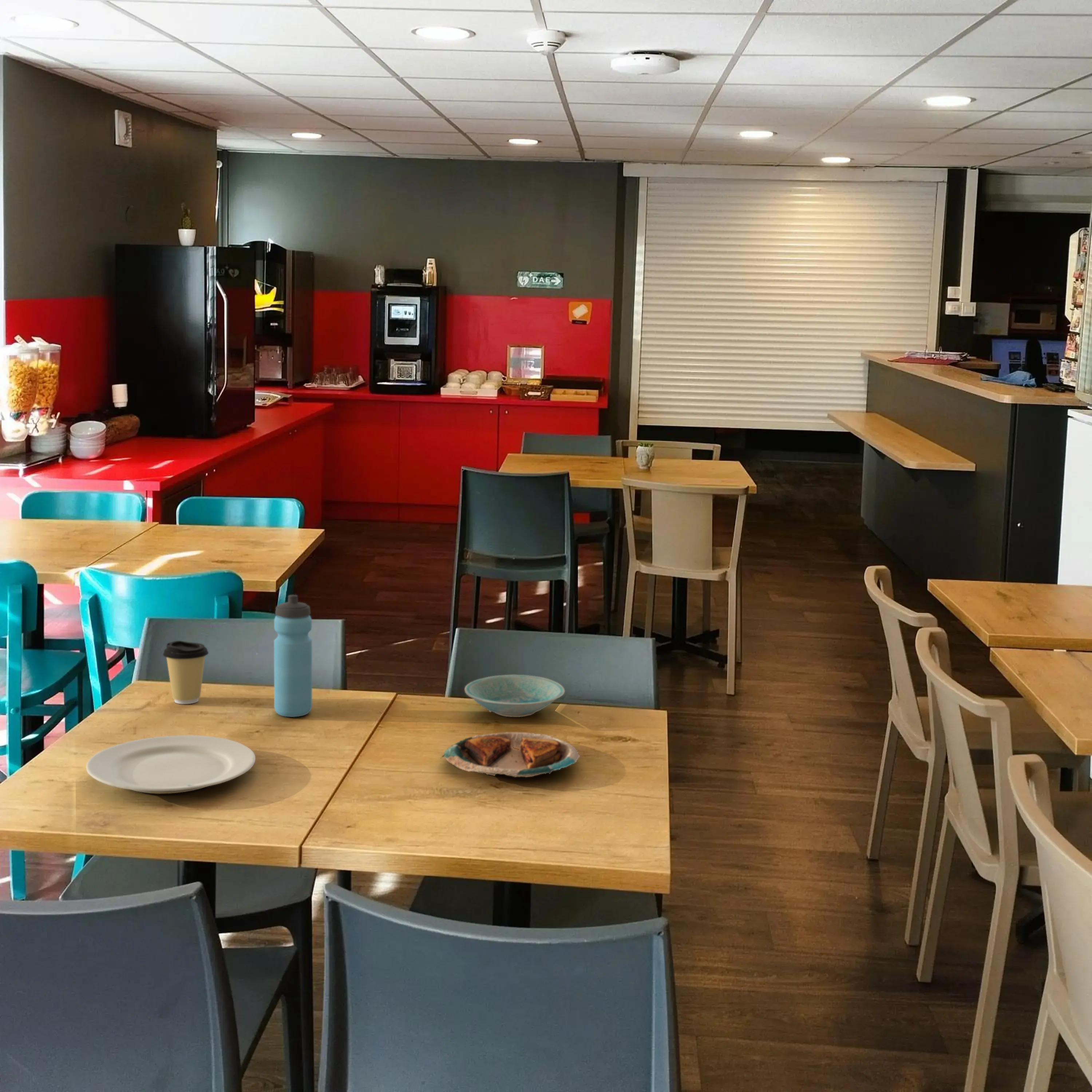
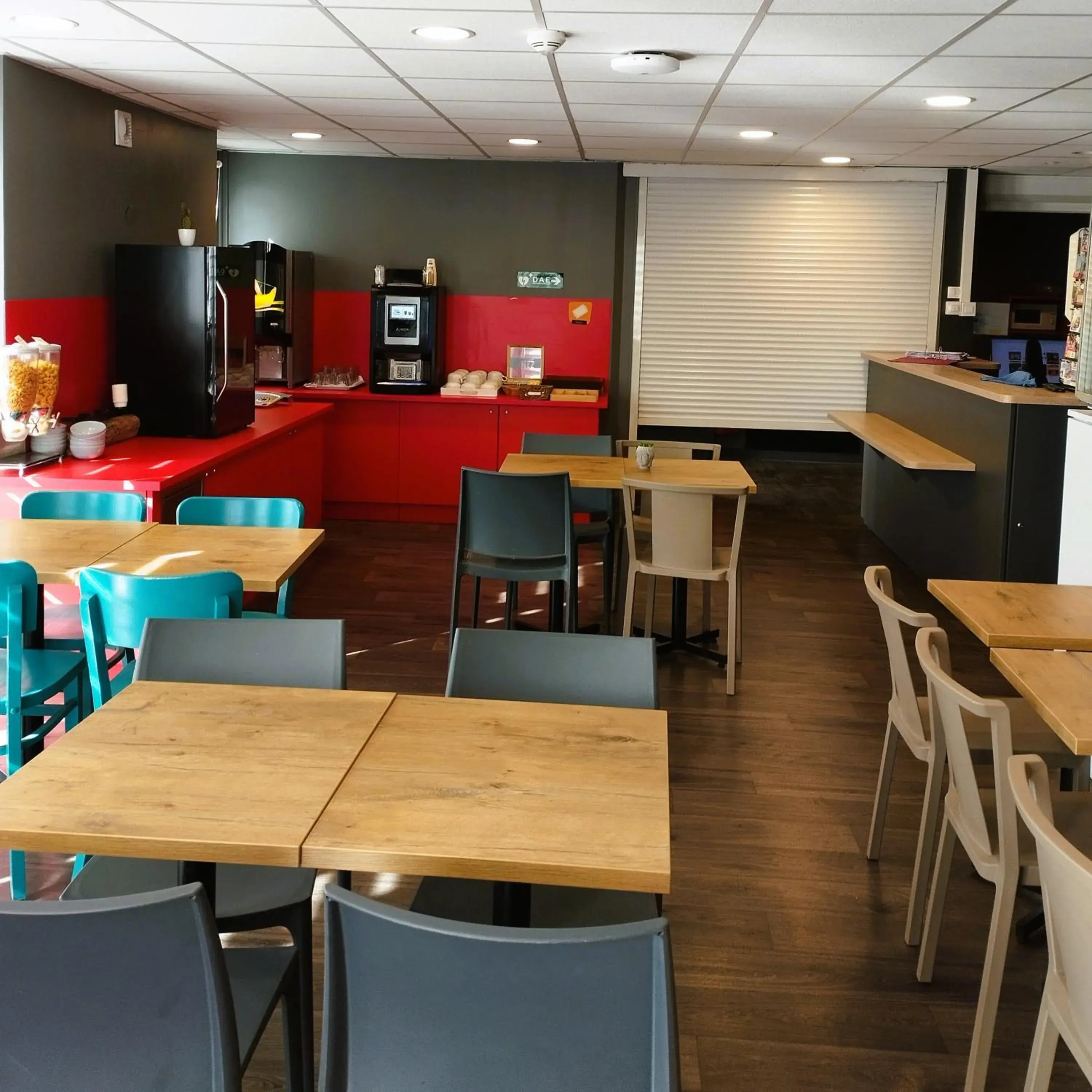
- coffee cup [162,640,209,705]
- bowl [464,674,565,717]
- water bottle [274,594,312,717]
- plate [440,732,581,778]
- chinaware [86,735,256,794]
